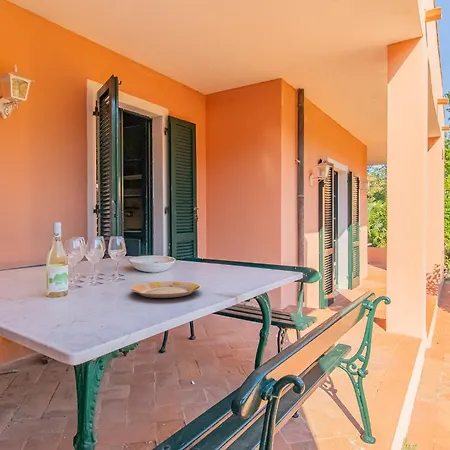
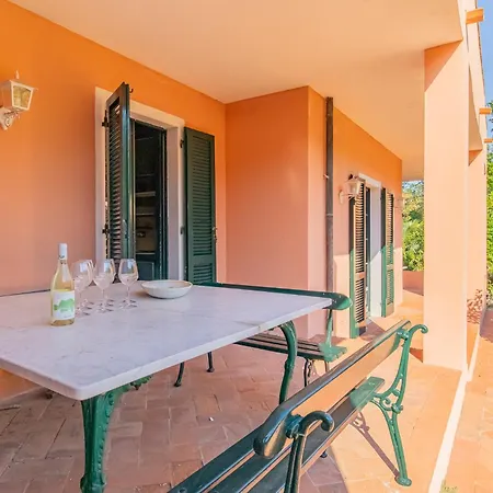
- plate [130,280,202,299]
